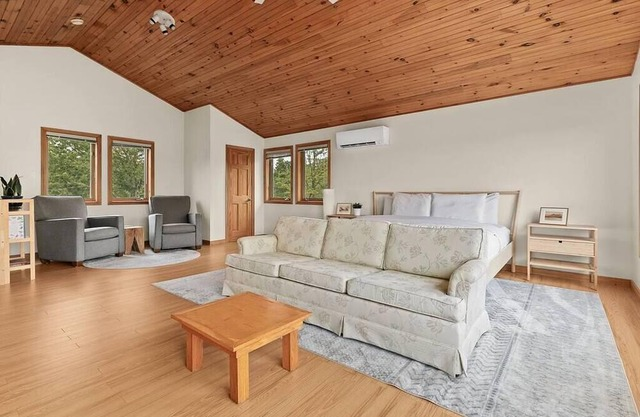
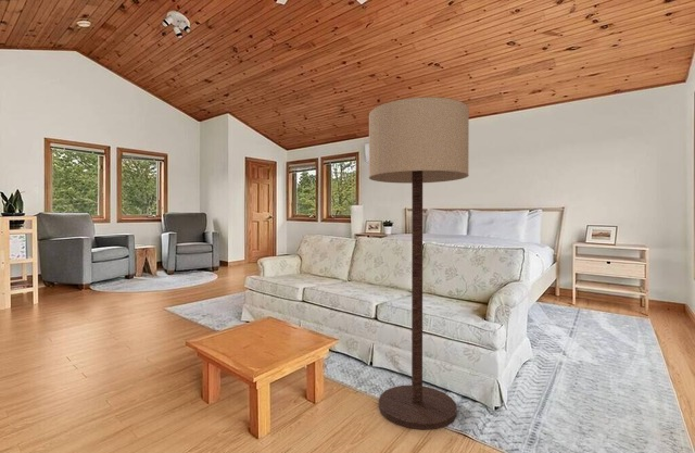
+ floor lamp [368,97,470,431]
